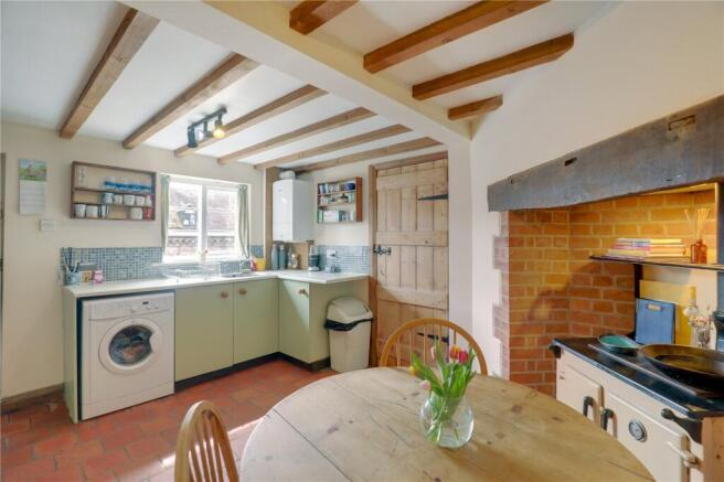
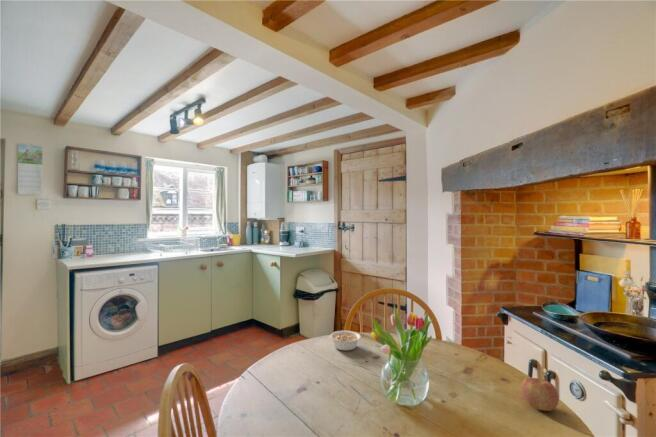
+ legume [329,330,365,352]
+ apple [521,377,560,412]
